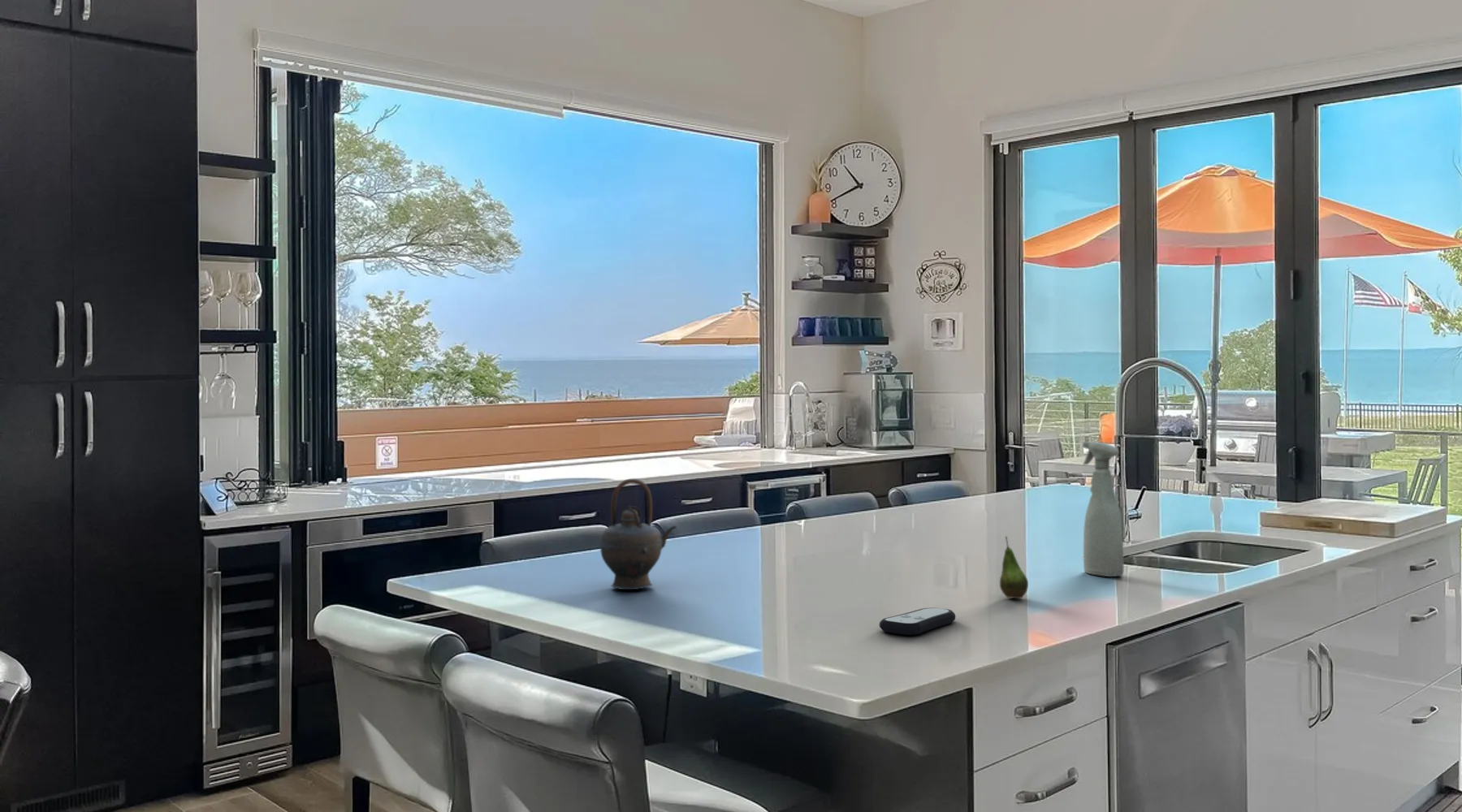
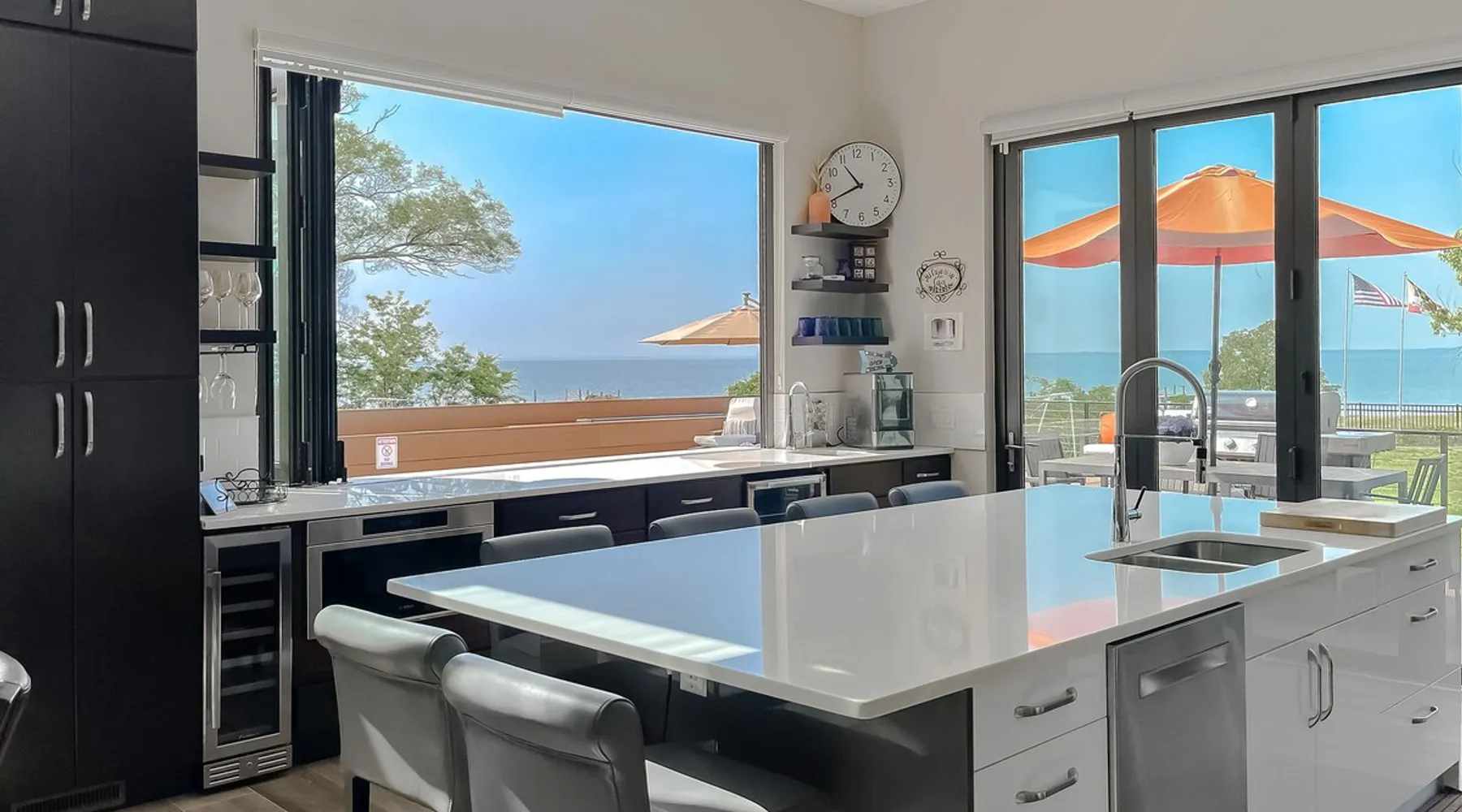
- spray bottle [1082,441,1124,577]
- fruit [999,536,1029,599]
- teapot [599,478,677,590]
- remote control [879,607,957,636]
